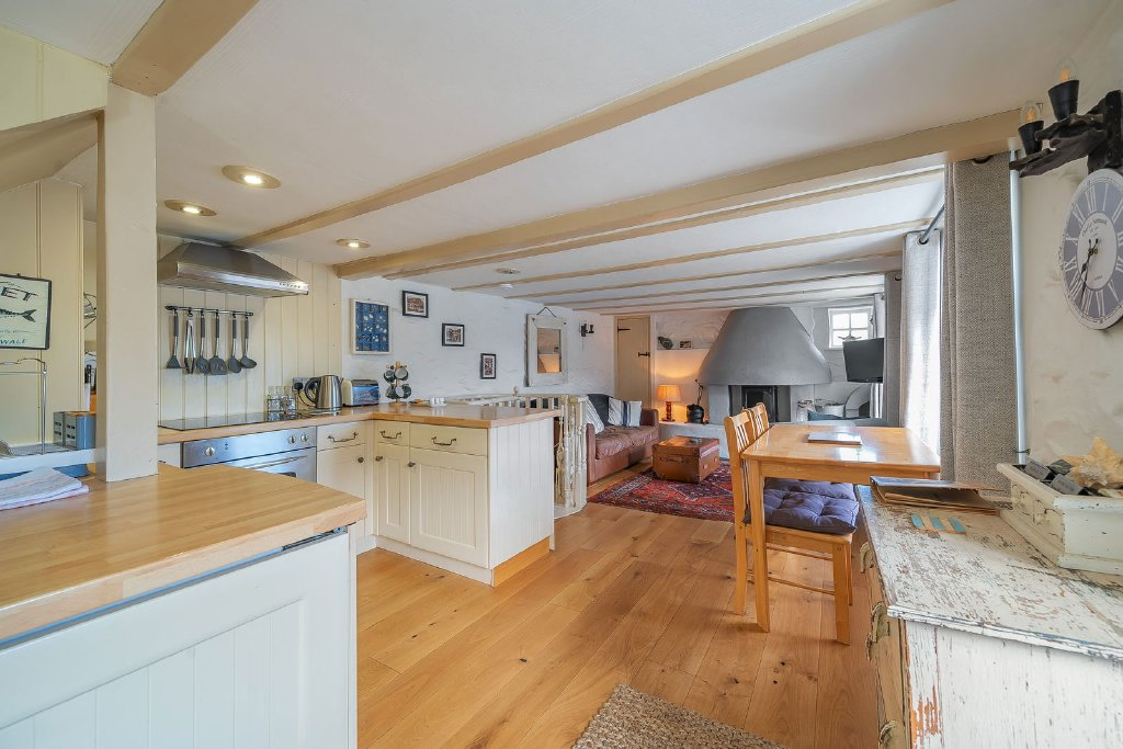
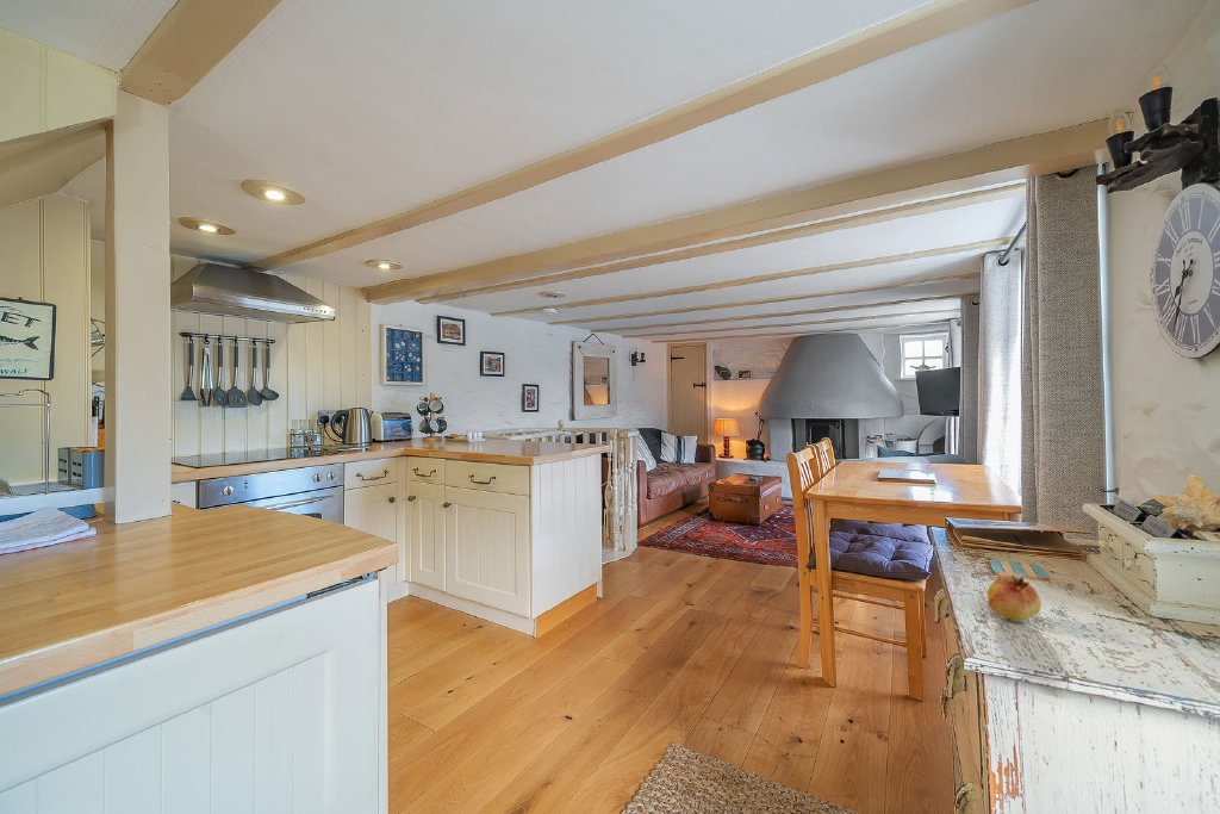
+ fruit [986,574,1042,622]
